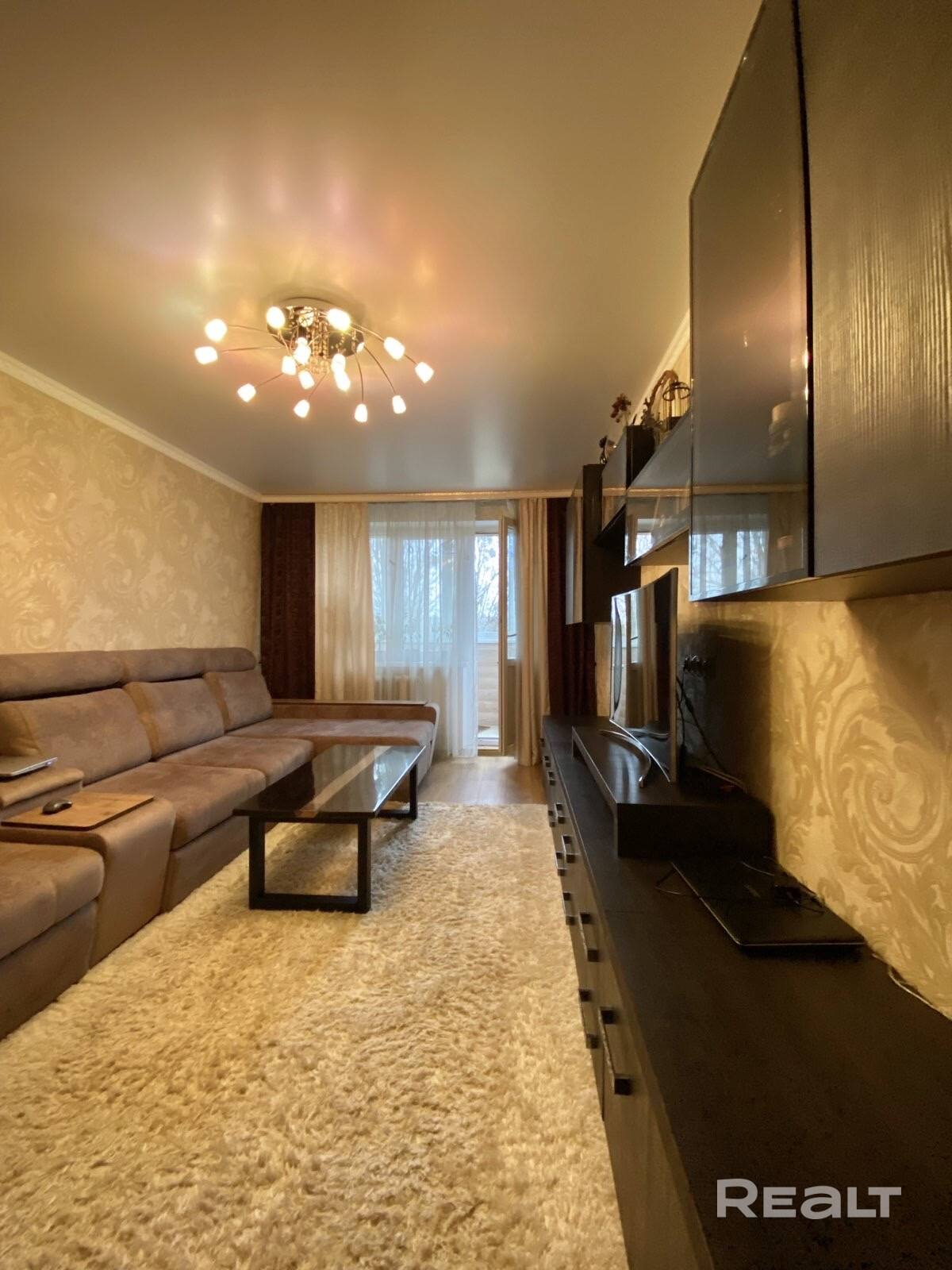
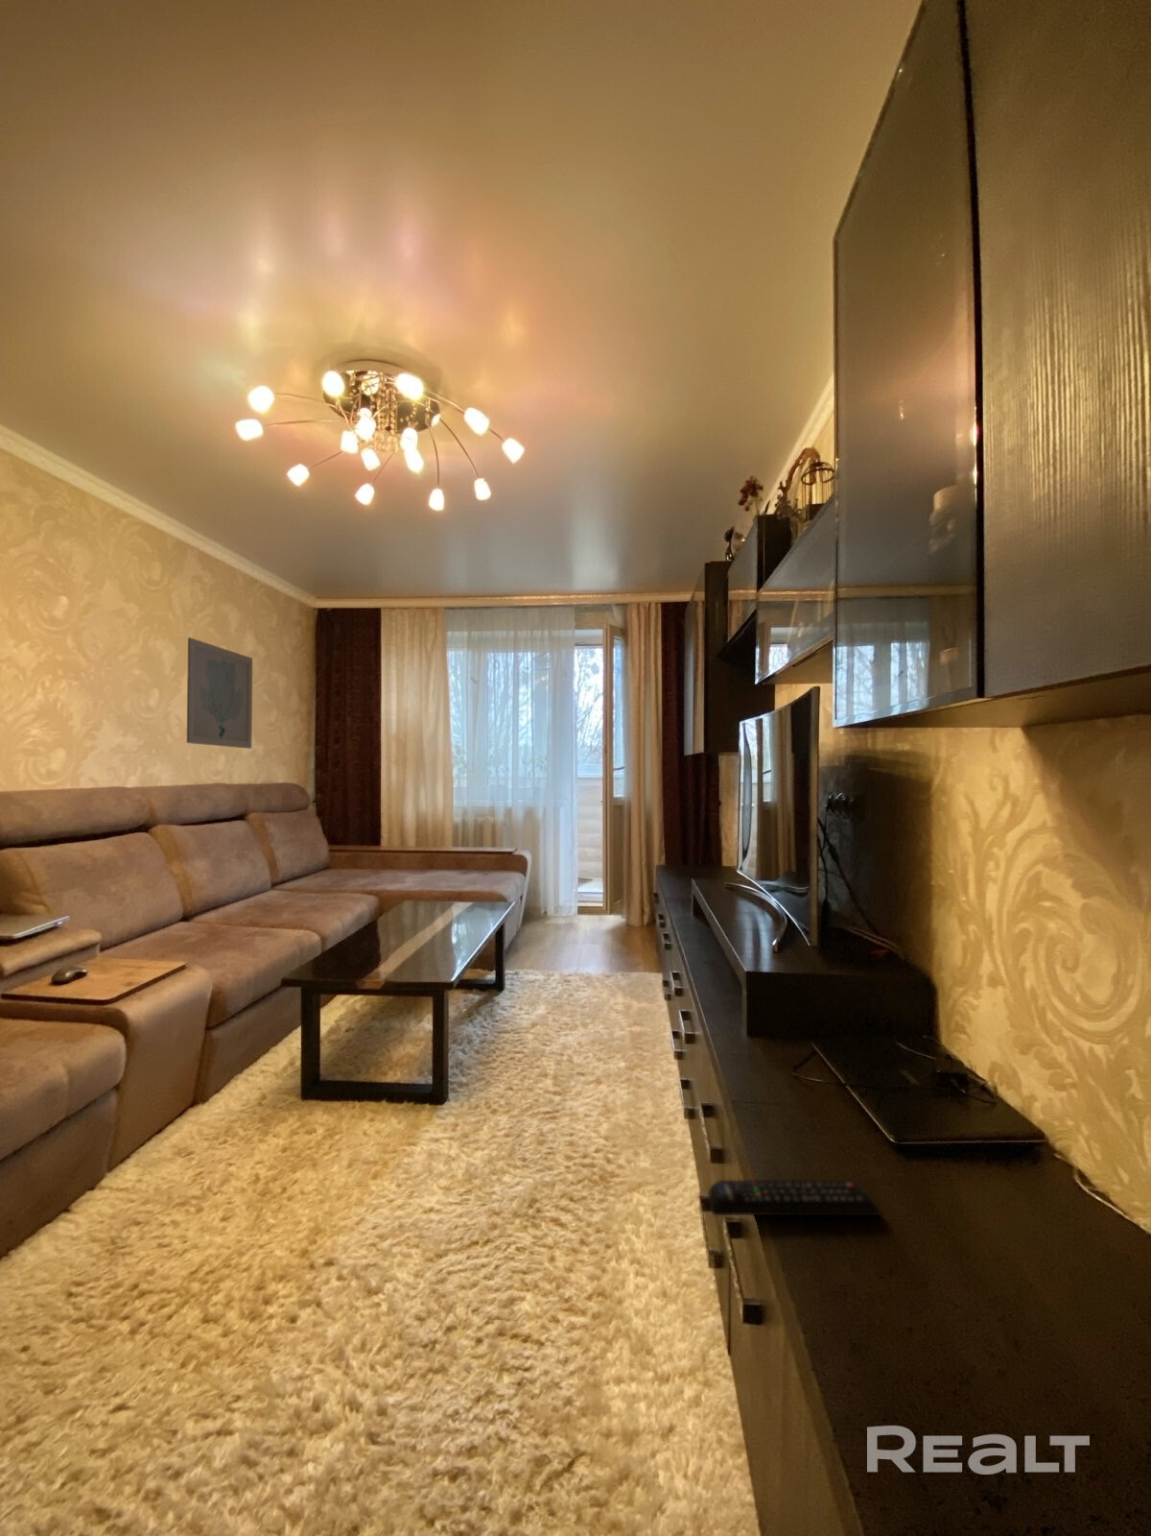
+ remote control [707,1179,883,1217]
+ wall art [186,636,253,750]
